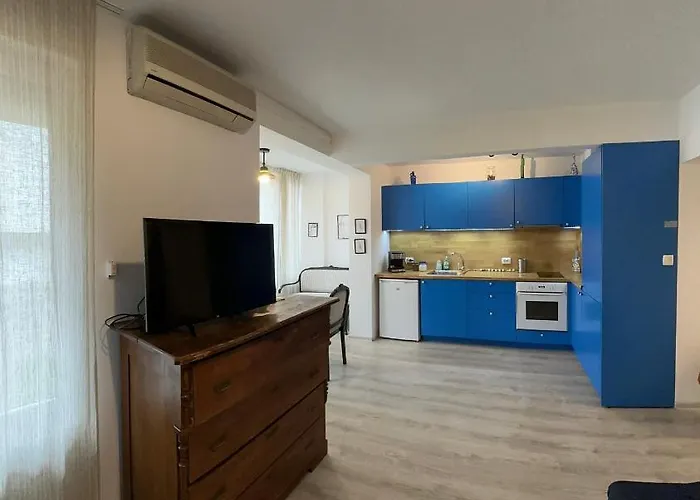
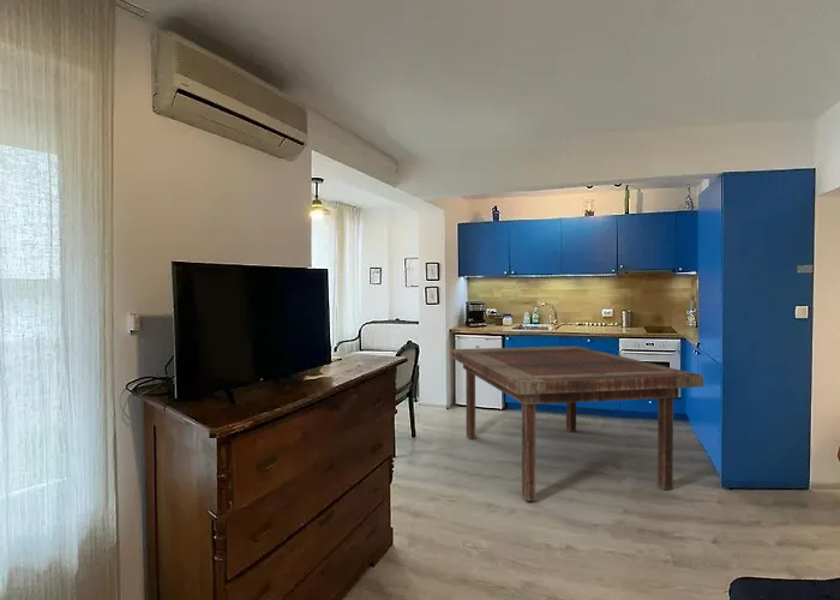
+ dining table [450,344,704,502]
